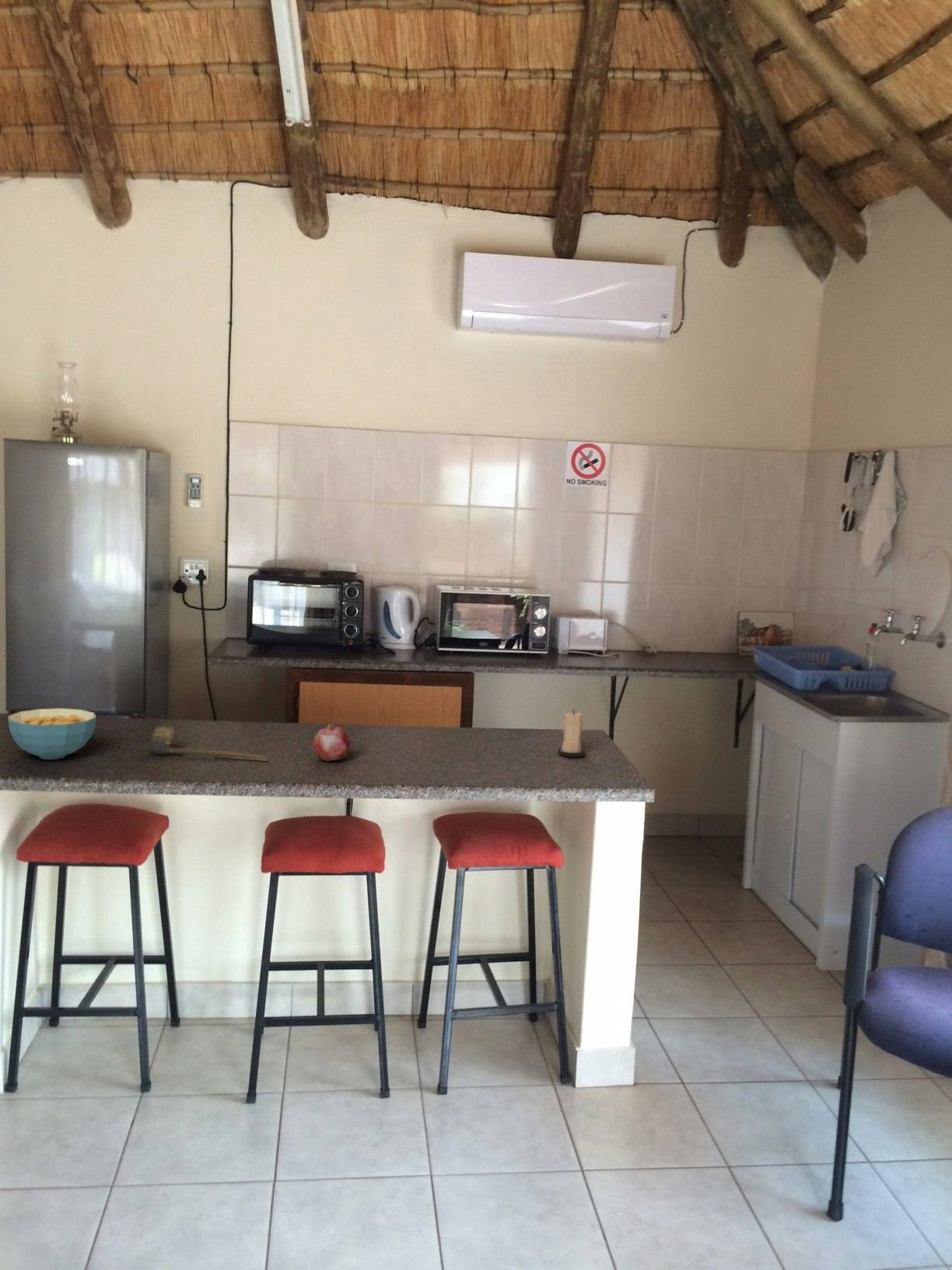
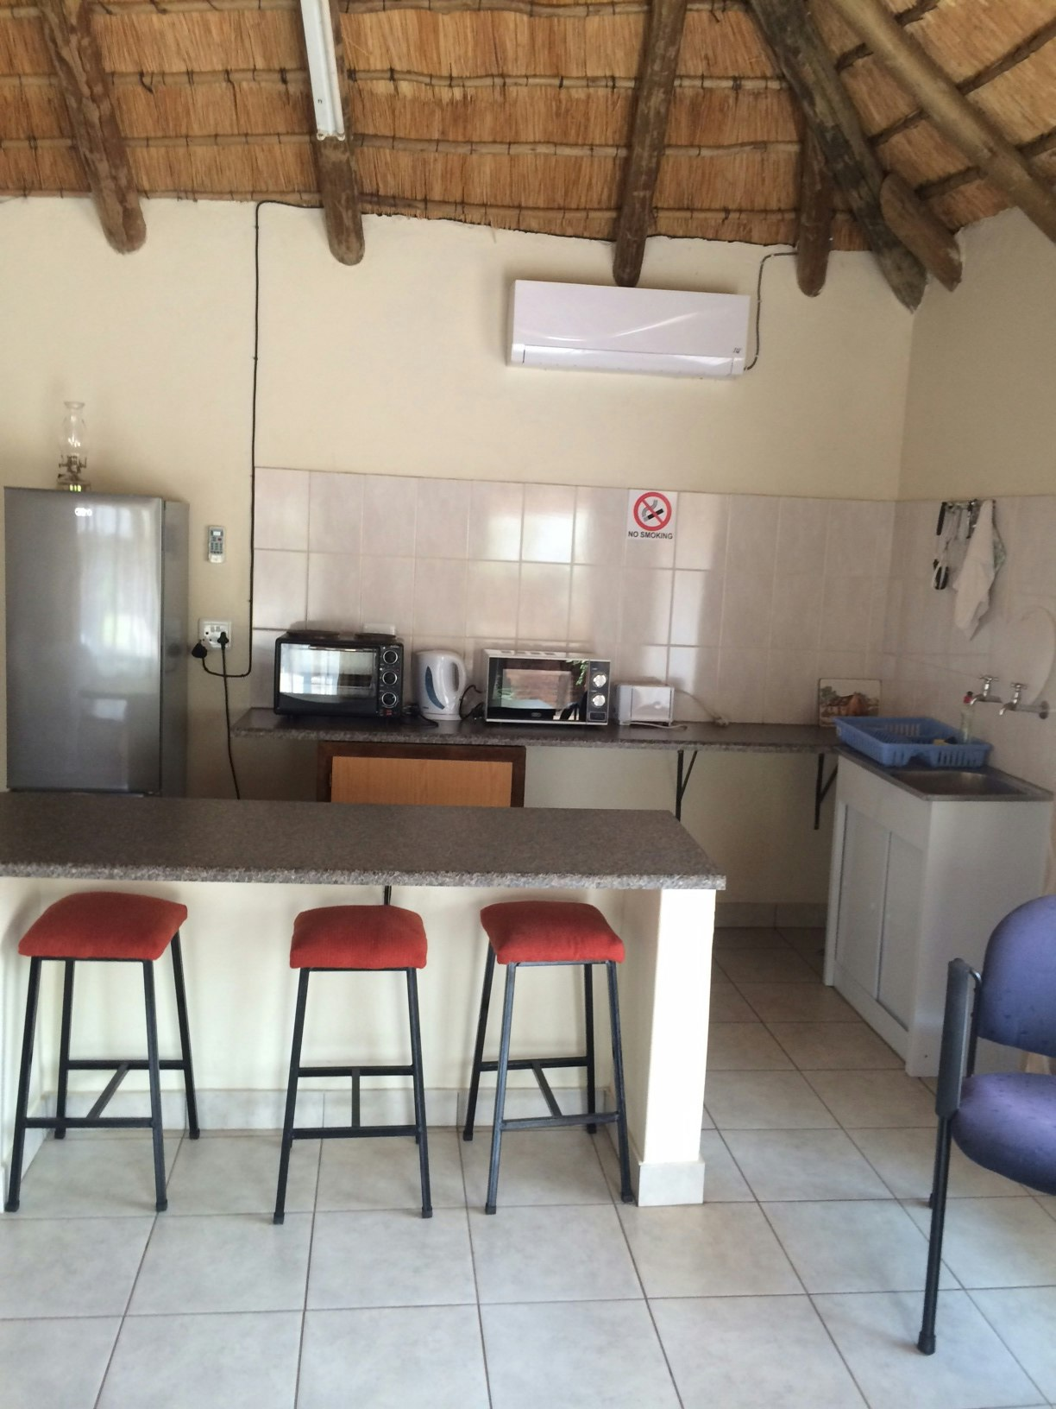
- candle [557,709,586,758]
- cereal bowl [7,707,97,760]
- fruit [313,720,352,762]
- spoon [148,724,269,762]
